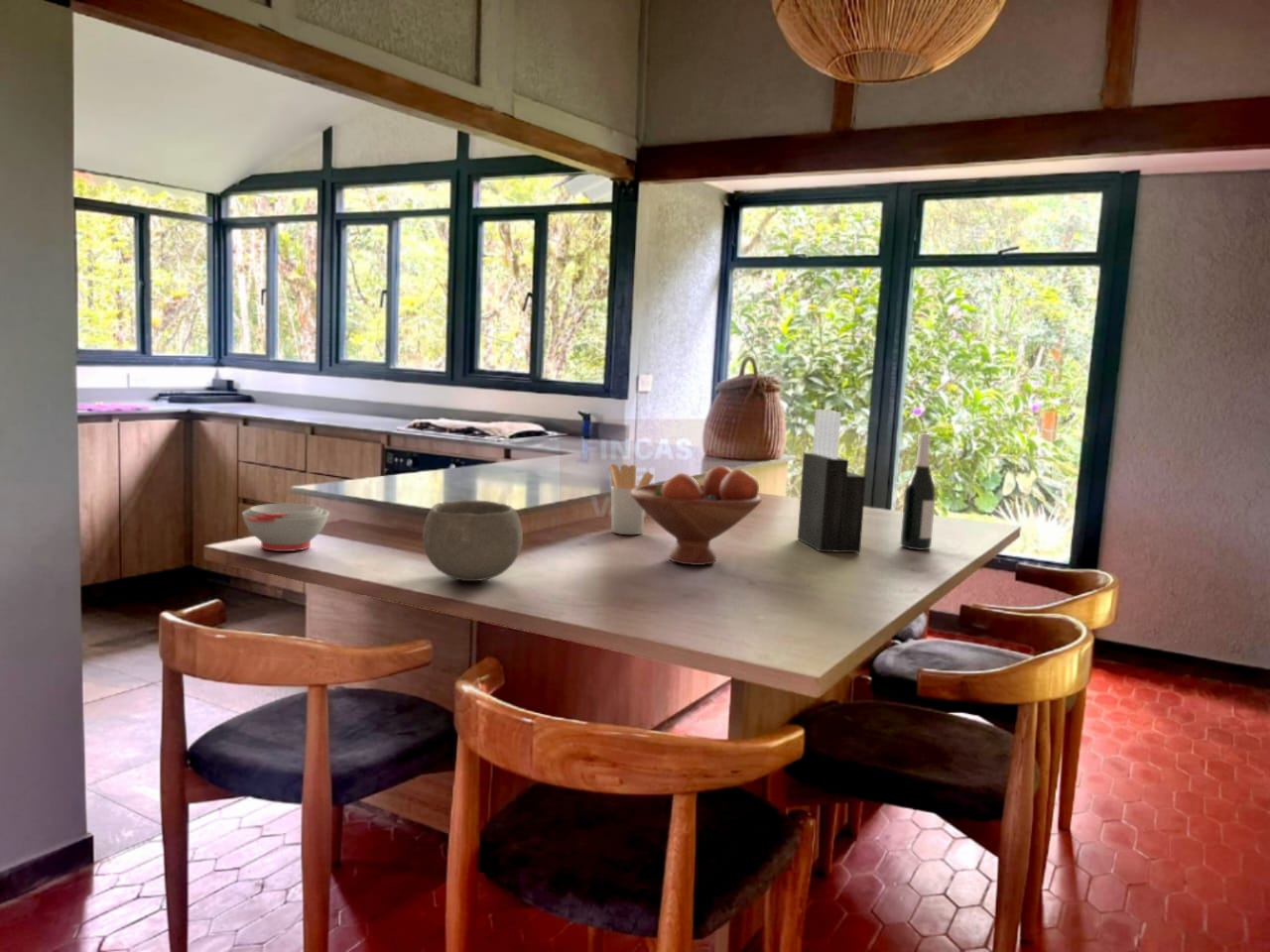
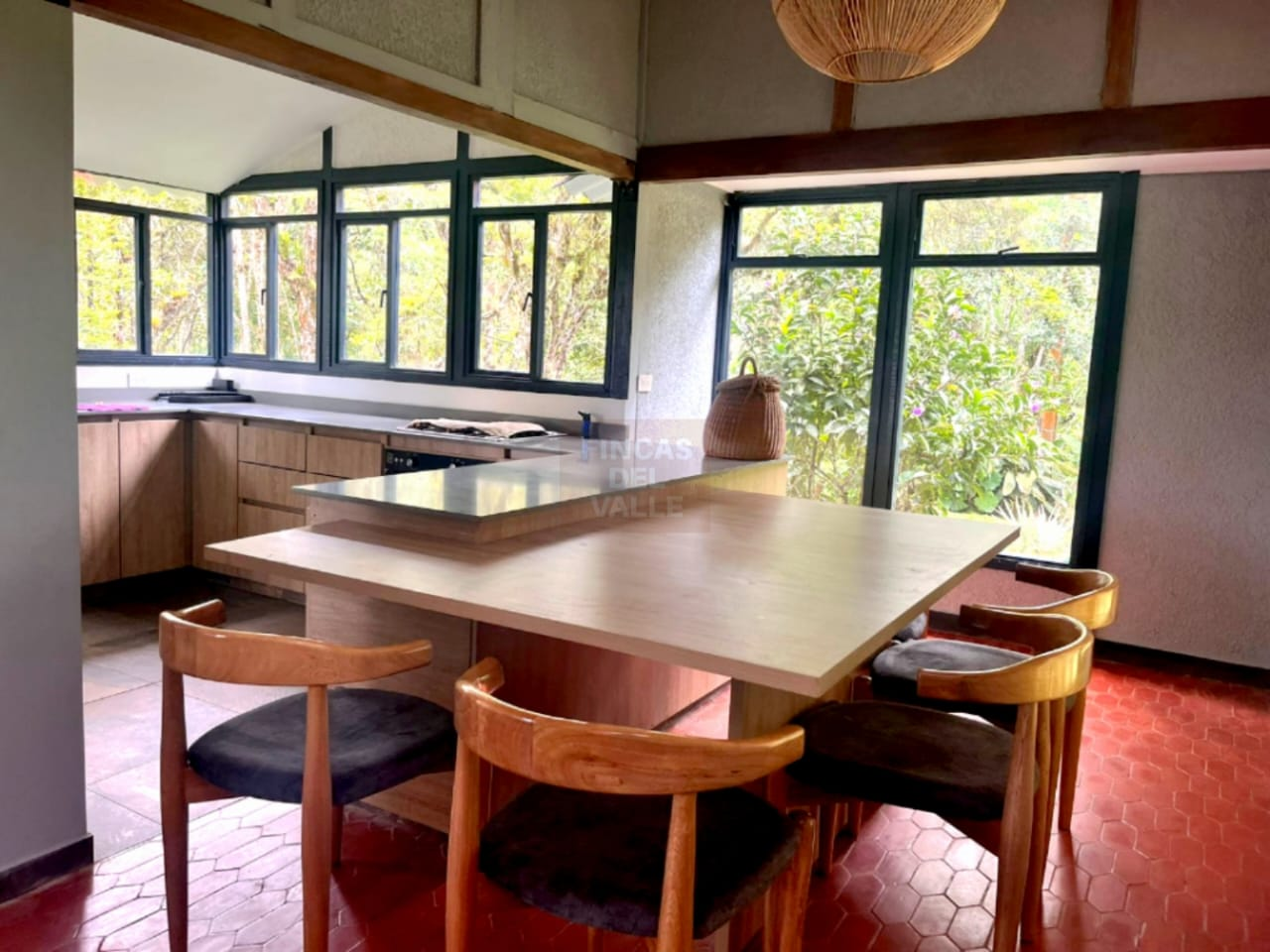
- wine bottle [899,432,937,551]
- knife block [797,409,867,553]
- bowl [422,499,524,582]
- utensil holder [608,463,655,535]
- soup bowl [241,503,330,552]
- fruit bowl [631,465,762,566]
